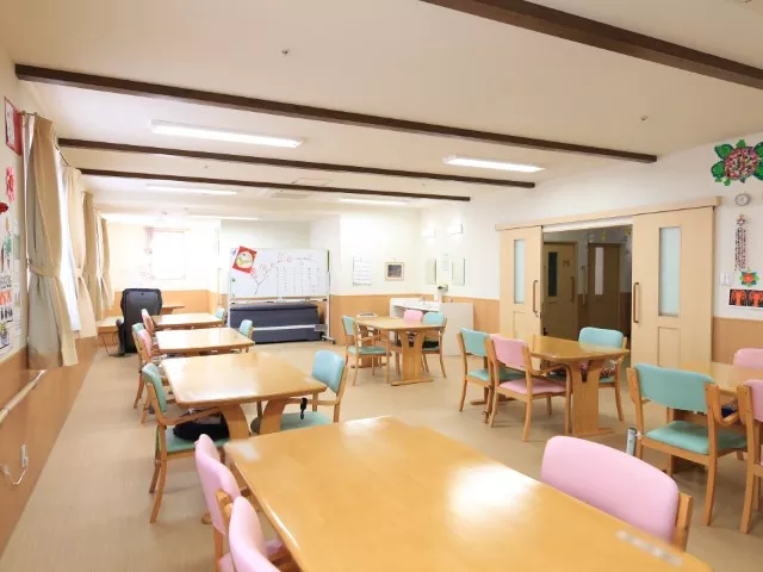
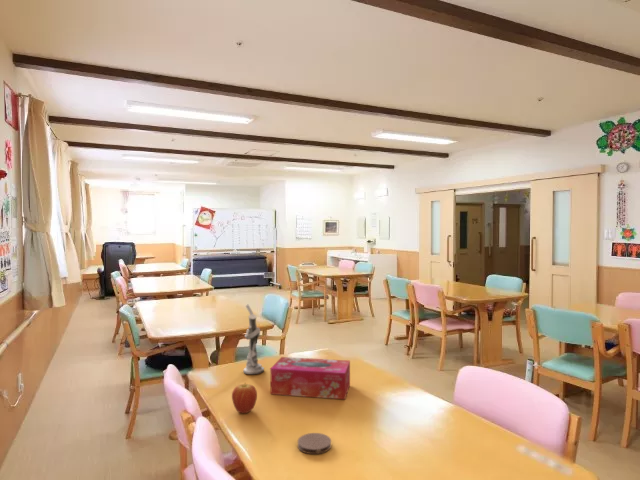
+ fruit [231,383,258,414]
+ tissue box [269,356,351,400]
+ coaster [297,432,332,455]
+ utensil holder [243,304,265,375]
